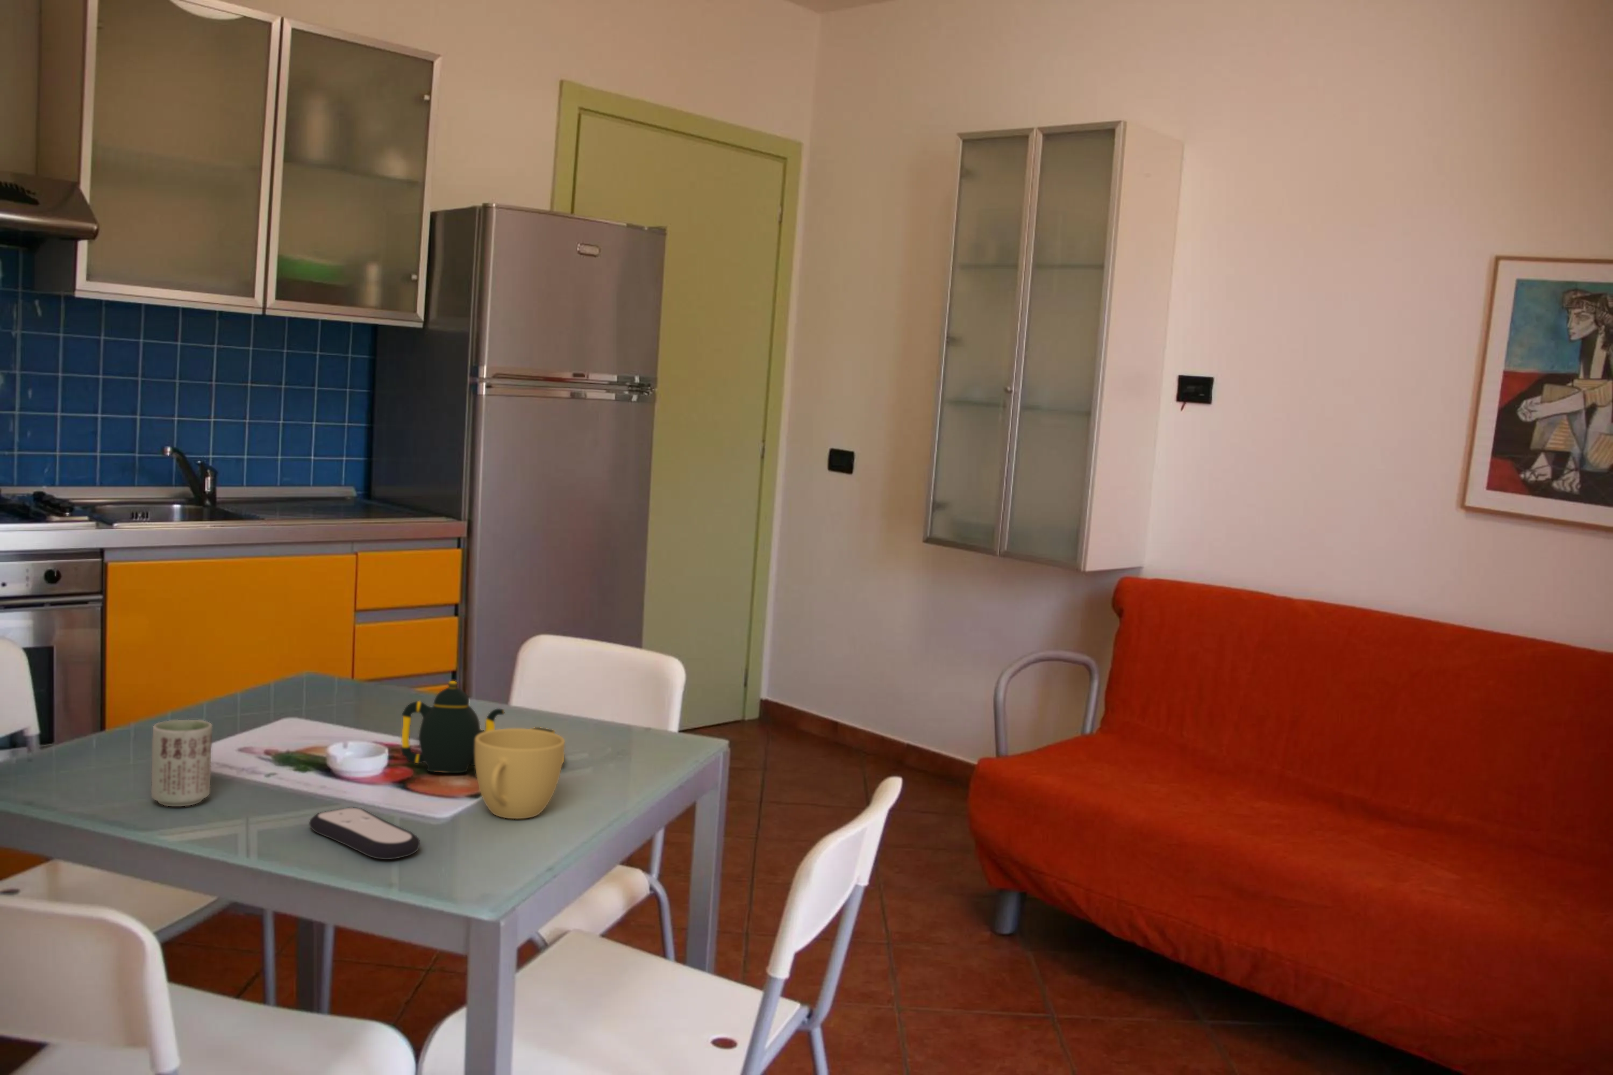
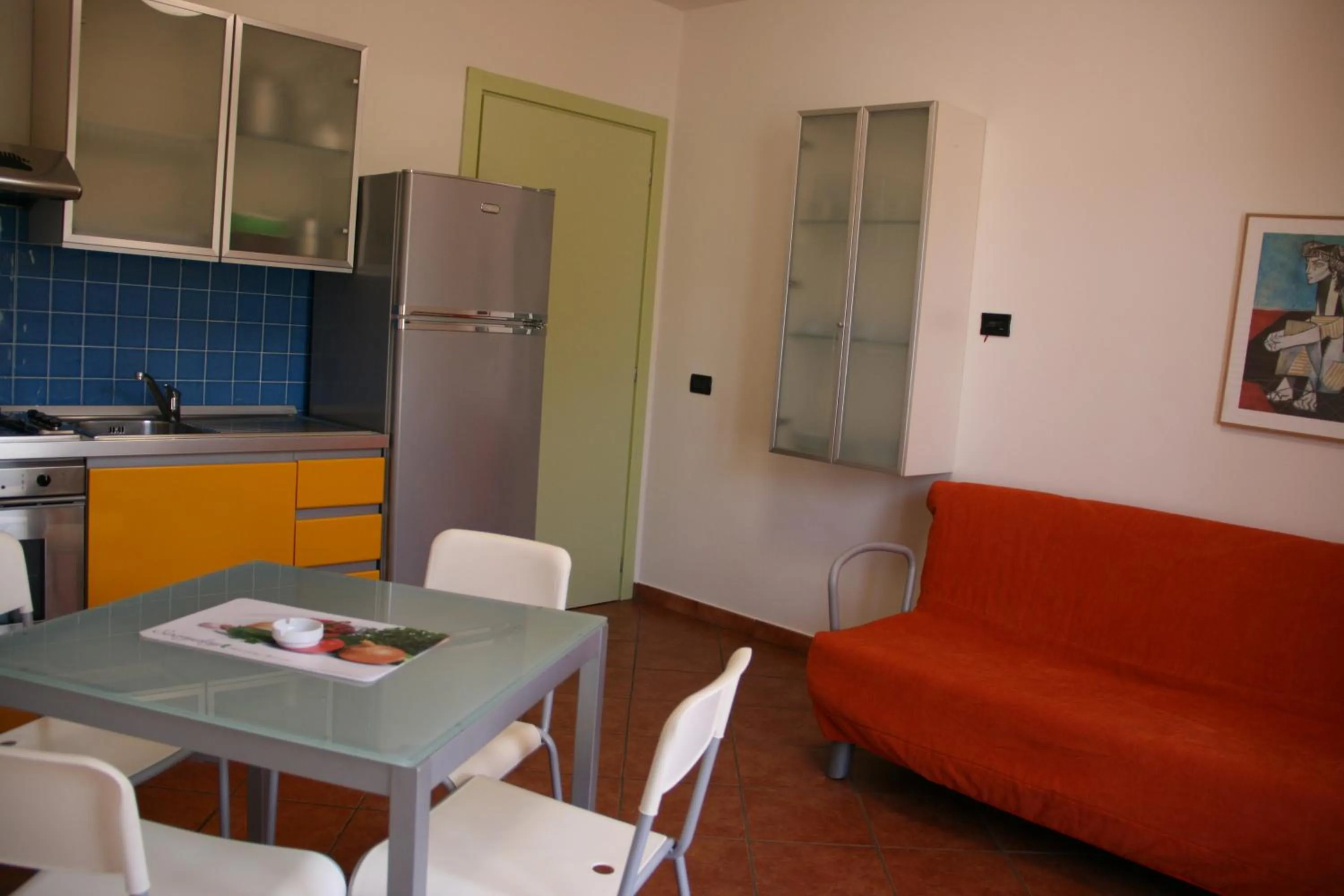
- teapot [400,680,564,774]
- cup [475,728,565,819]
- cup [150,719,212,806]
- remote control [308,806,420,860]
